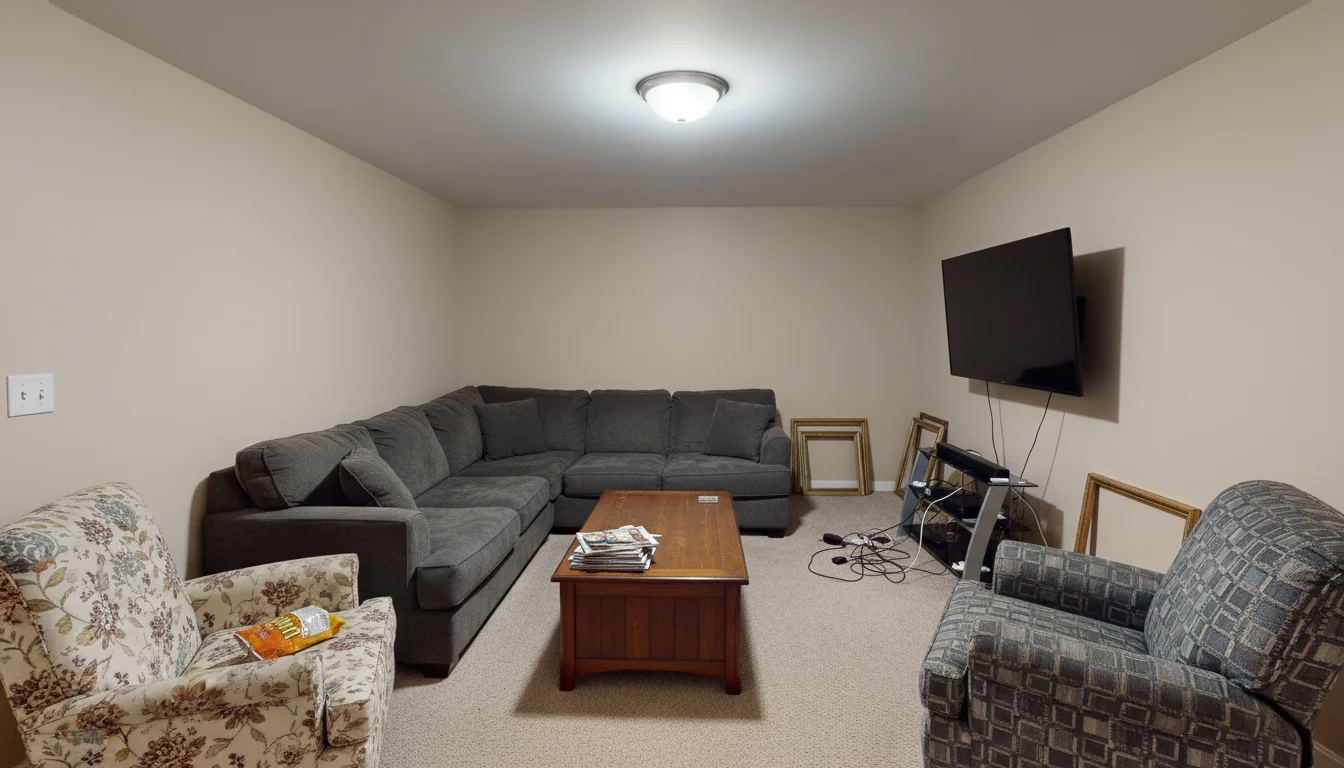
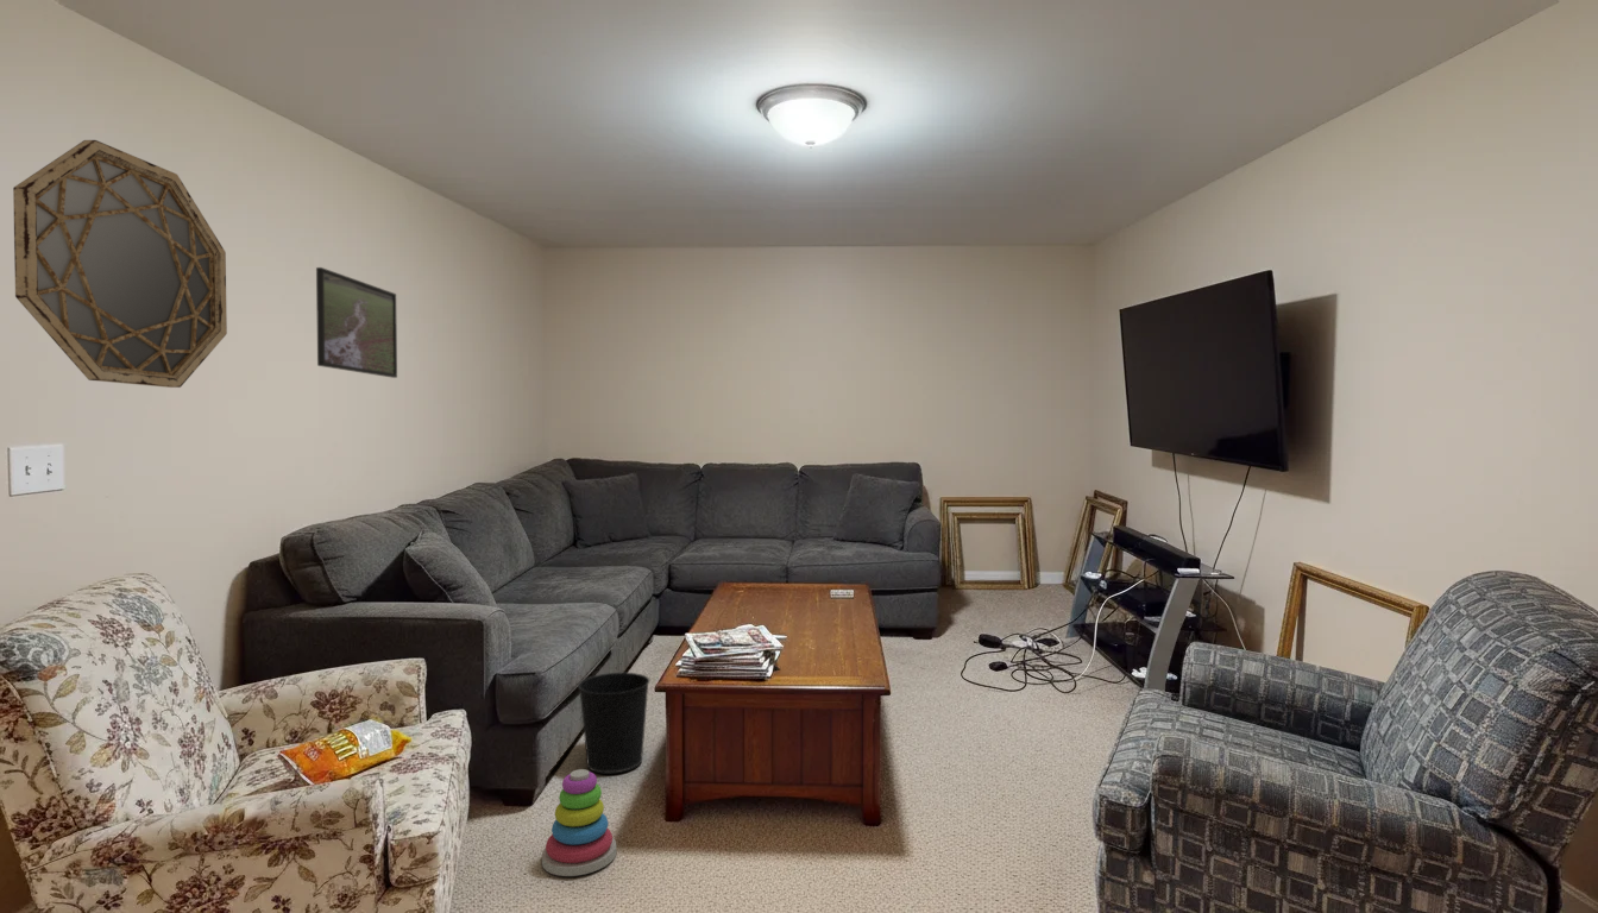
+ stacking toy [541,768,617,877]
+ wastebasket [577,672,650,775]
+ home mirror [12,139,228,389]
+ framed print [315,266,398,379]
